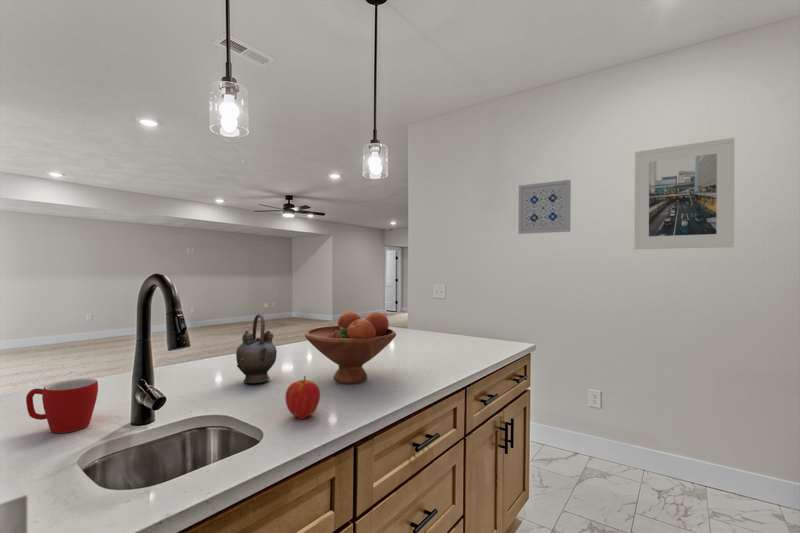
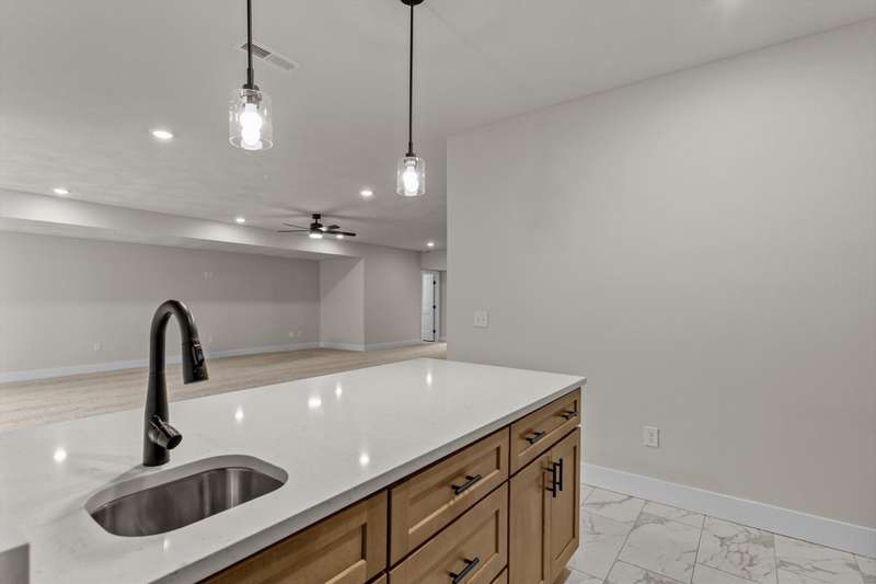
- apple [284,375,321,420]
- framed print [633,137,735,250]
- teapot [235,313,278,384]
- wall art [517,179,572,235]
- fruit bowl [304,310,397,385]
- mug [25,378,99,434]
